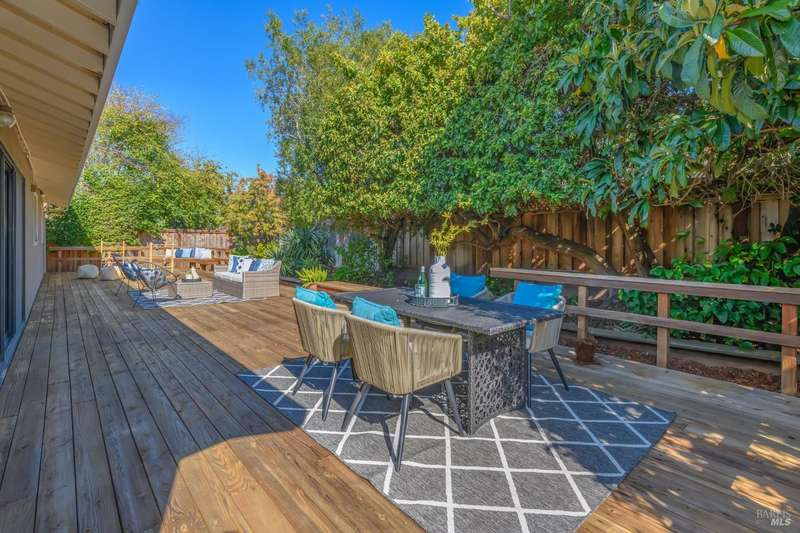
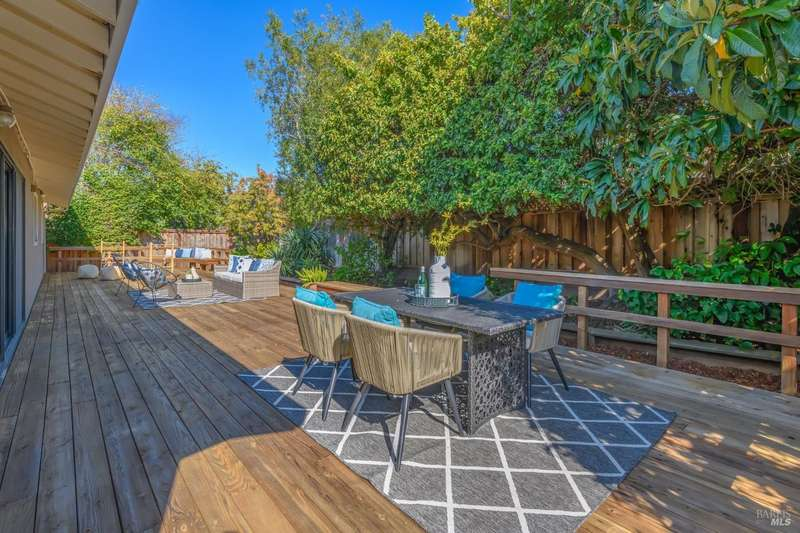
- plant pot [569,337,602,365]
